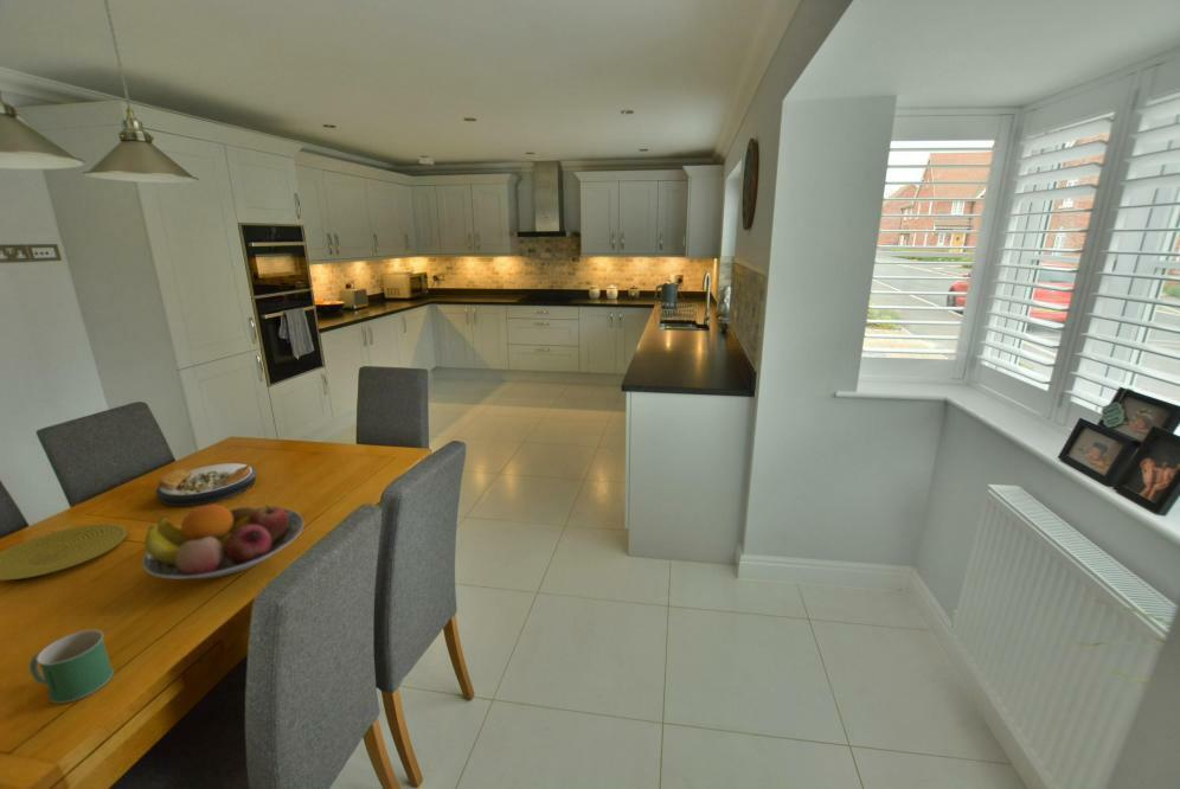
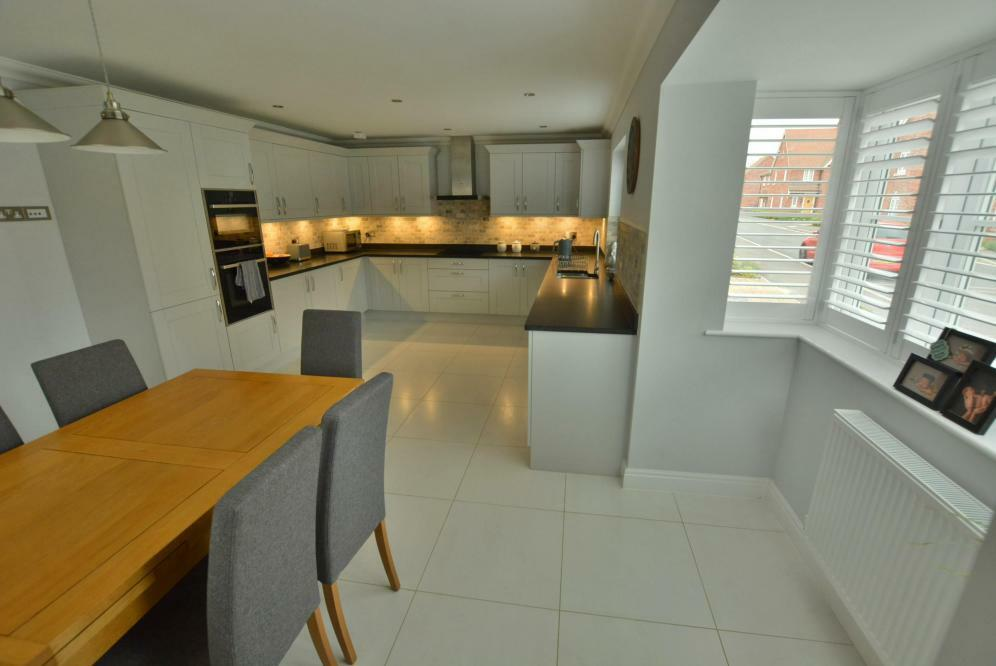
- plate [154,462,258,507]
- mug [28,629,115,705]
- plate [0,522,128,582]
- fruit bowl [141,503,304,580]
